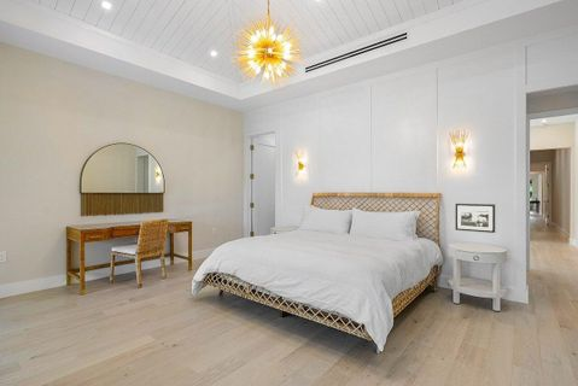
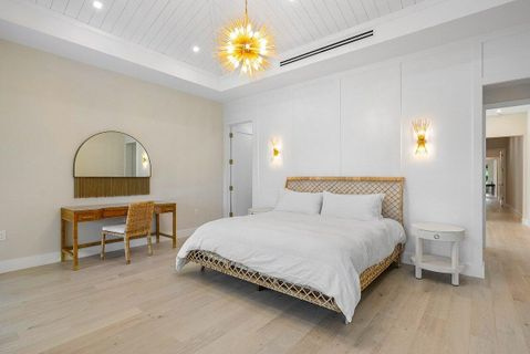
- picture frame [455,203,496,234]
